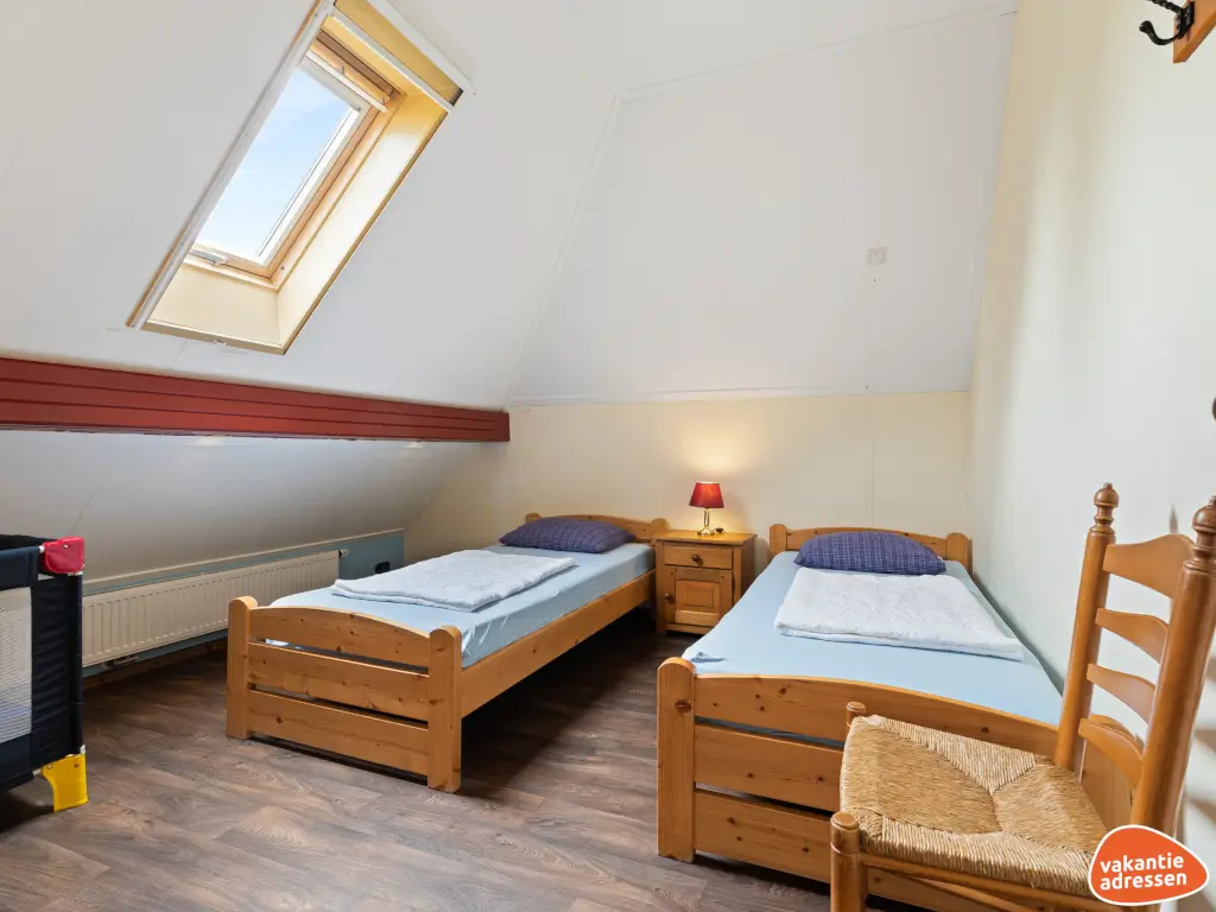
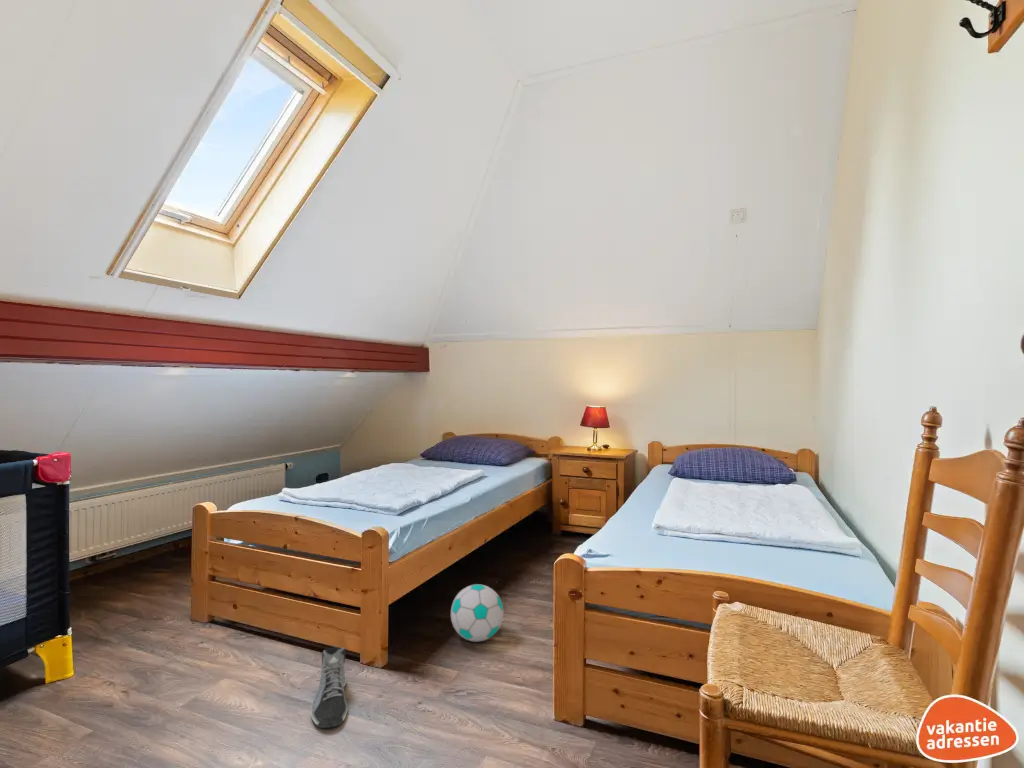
+ sneaker [310,646,348,729]
+ soccer ball [450,583,505,643]
